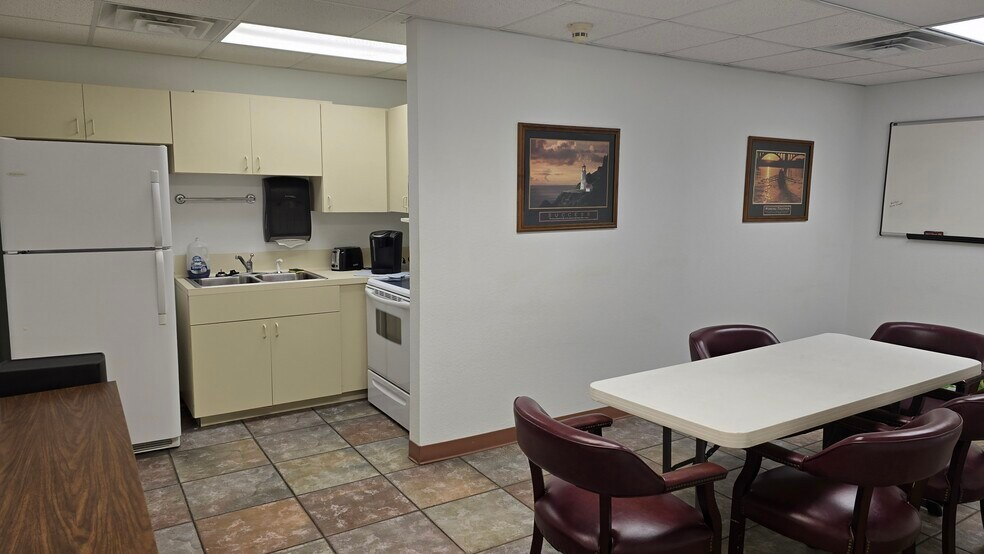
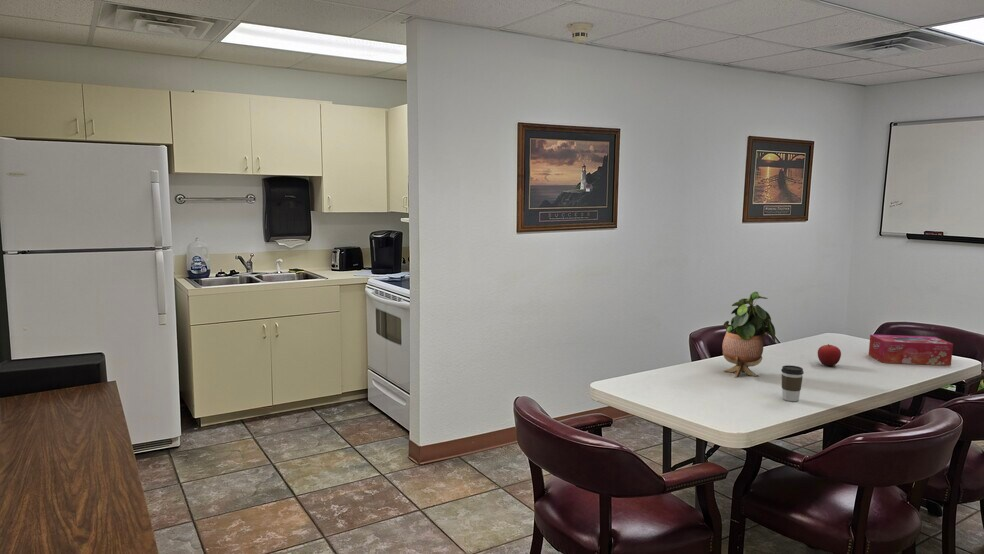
+ potted plant [721,291,776,378]
+ tissue box [868,334,954,366]
+ coffee cup [780,364,805,402]
+ fruit [817,343,842,367]
